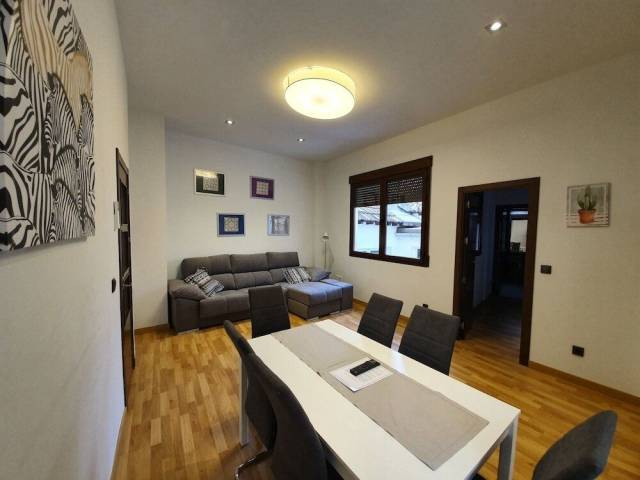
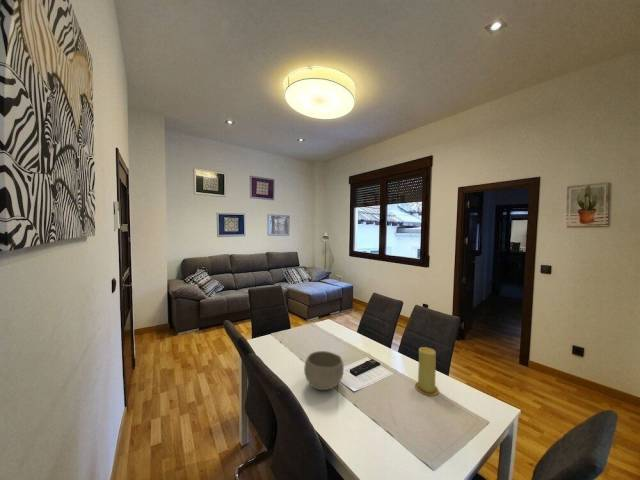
+ bowl [303,350,345,391]
+ candle [414,346,440,396]
